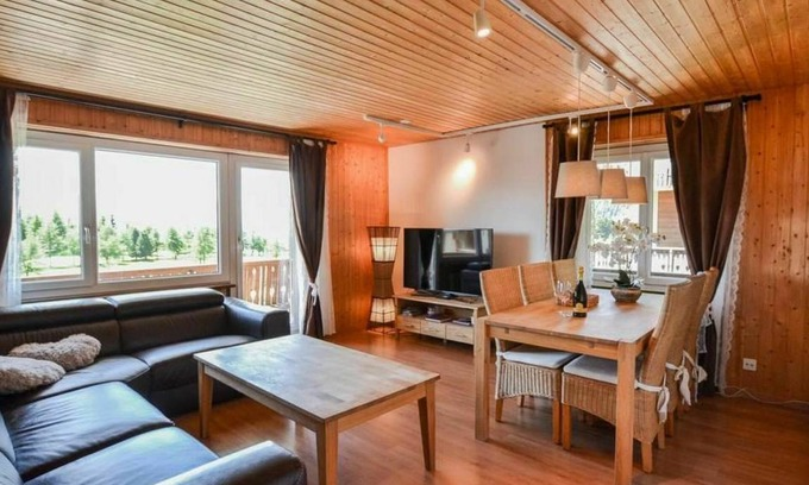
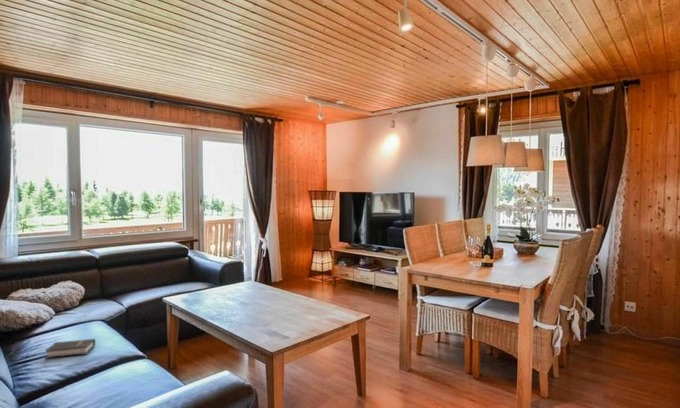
+ hardback book [44,338,96,360]
